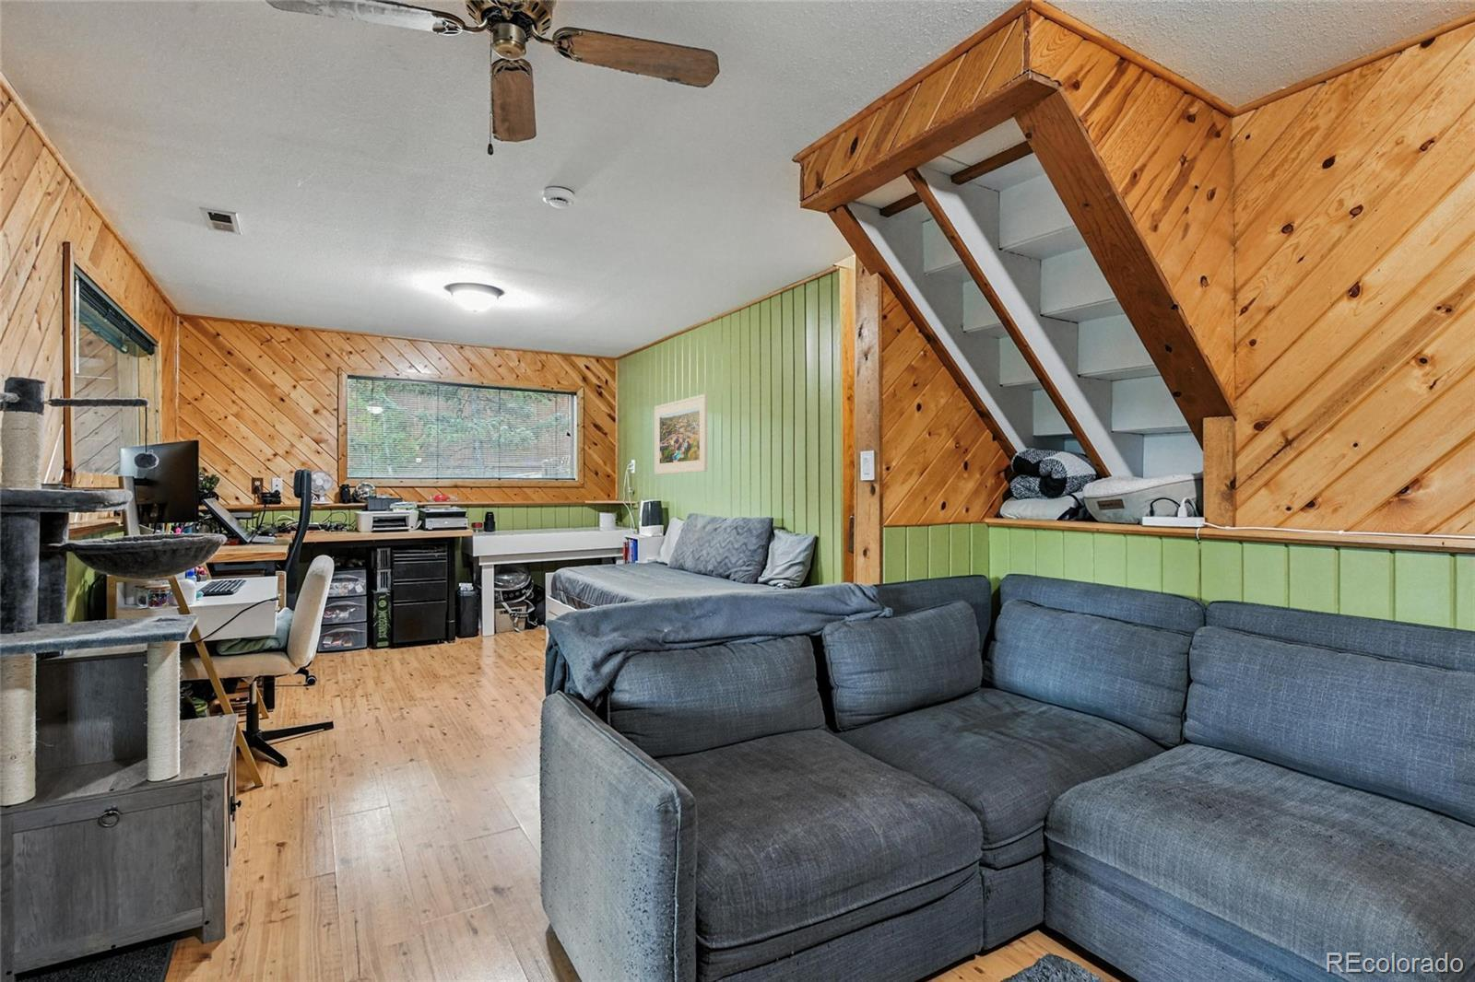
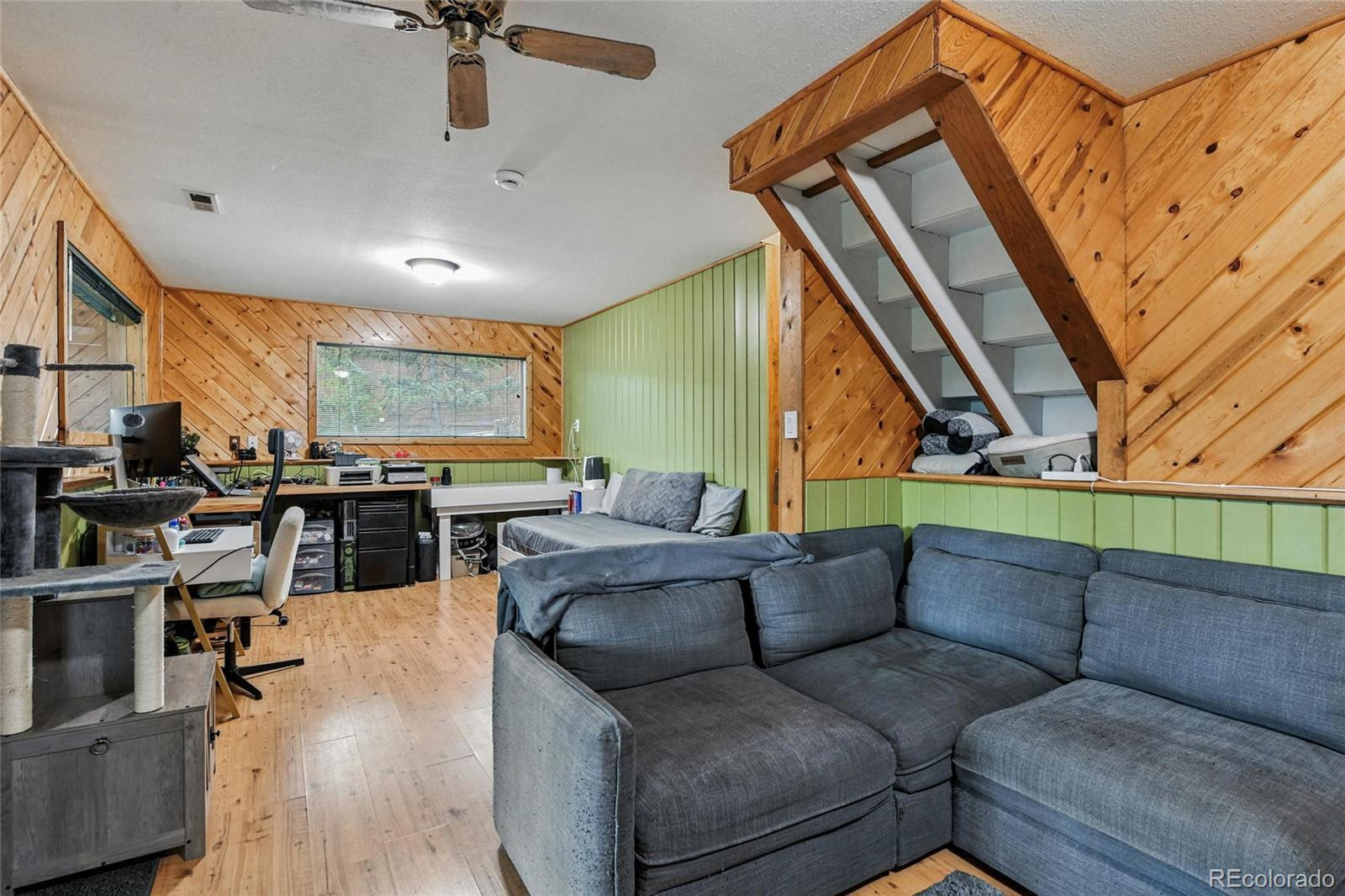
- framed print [654,393,708,476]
